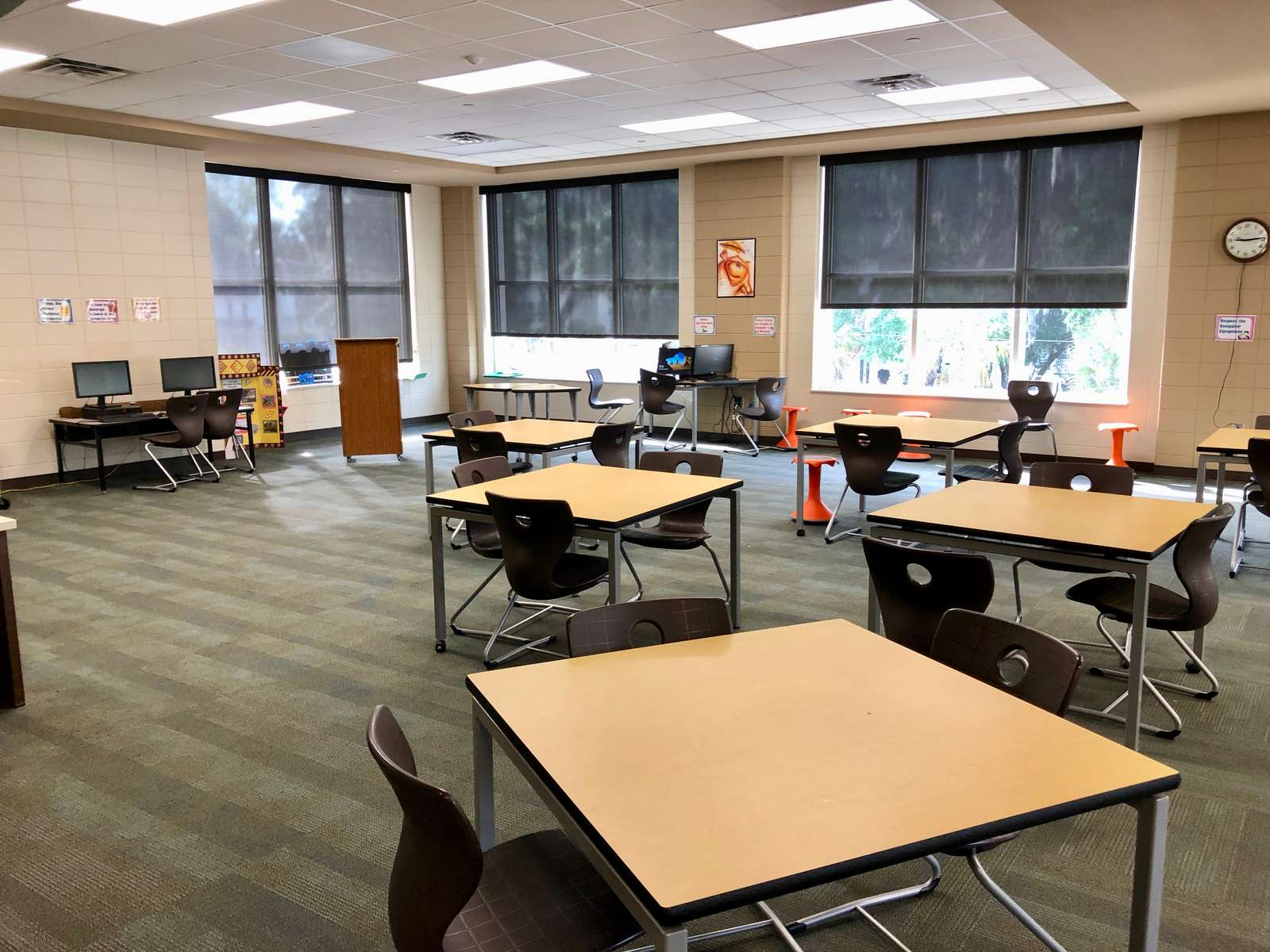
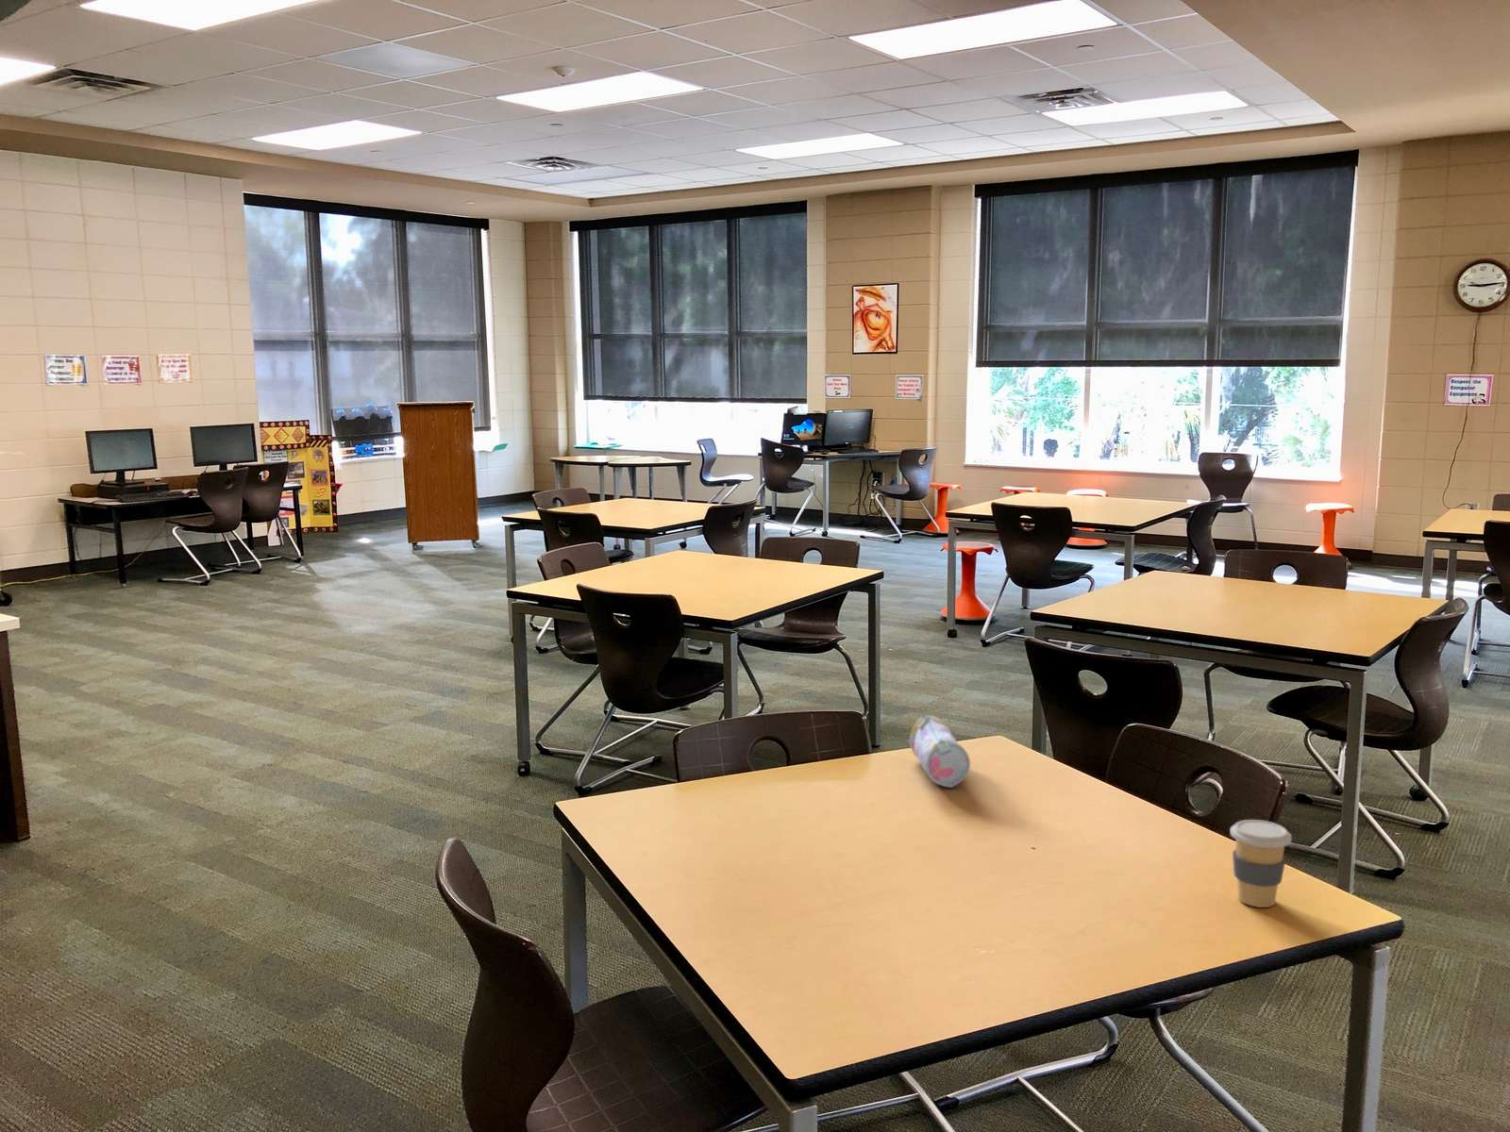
+ pencil case [908,715,971,788]
+ coffee cup [1229,819,1292,908]
